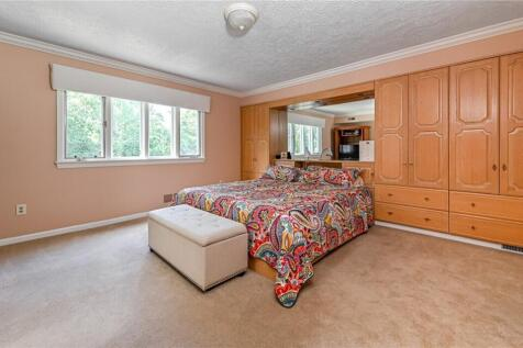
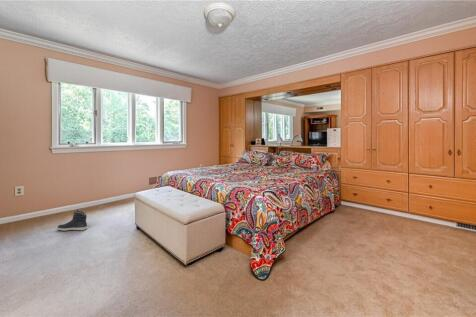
+ sneaker [56,208,88,232]
